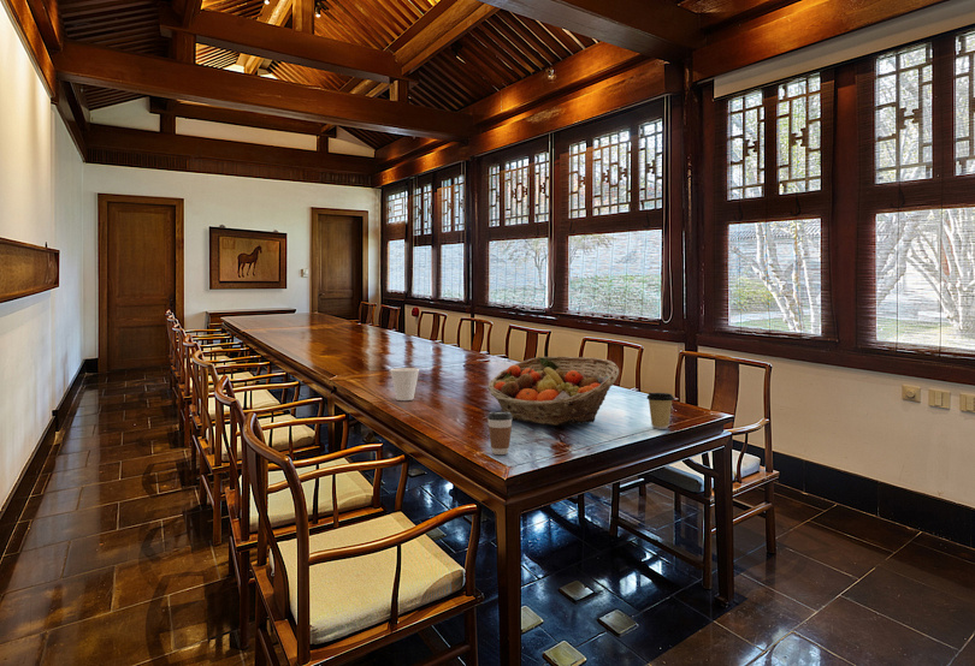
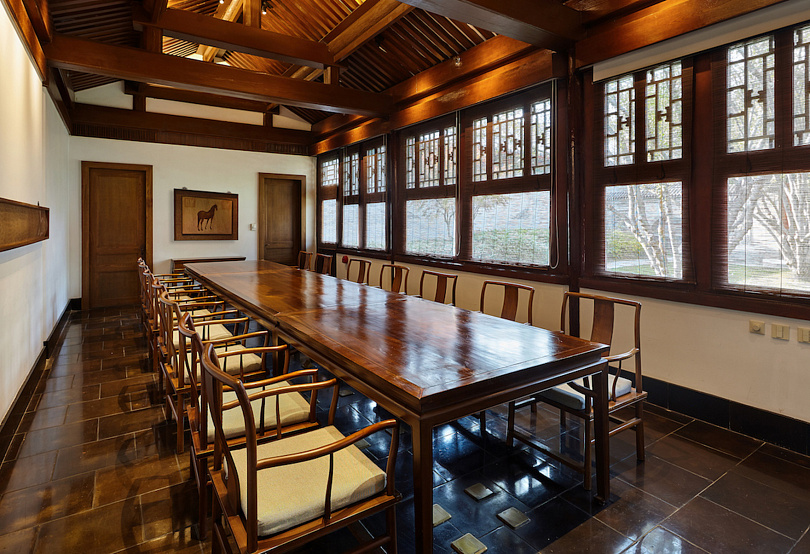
- fruit basket [486,356,620,427]
- coffee cup [645,392,675,430]
- cup [389,367,420,402]
- coffee cup [486,410,513,456]
